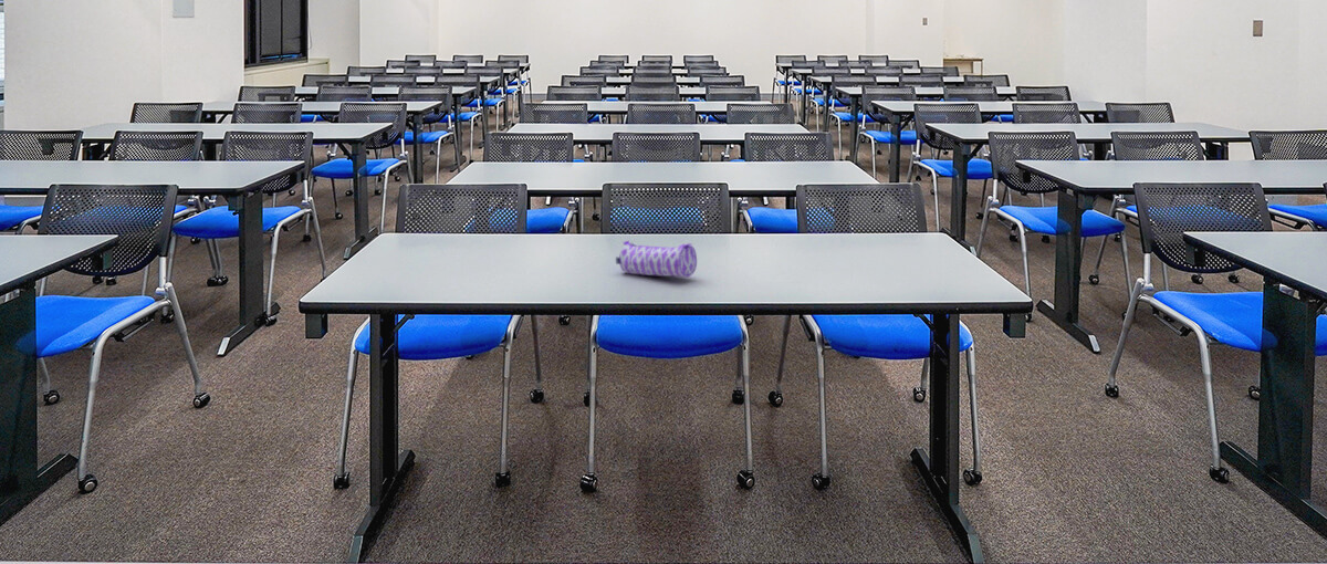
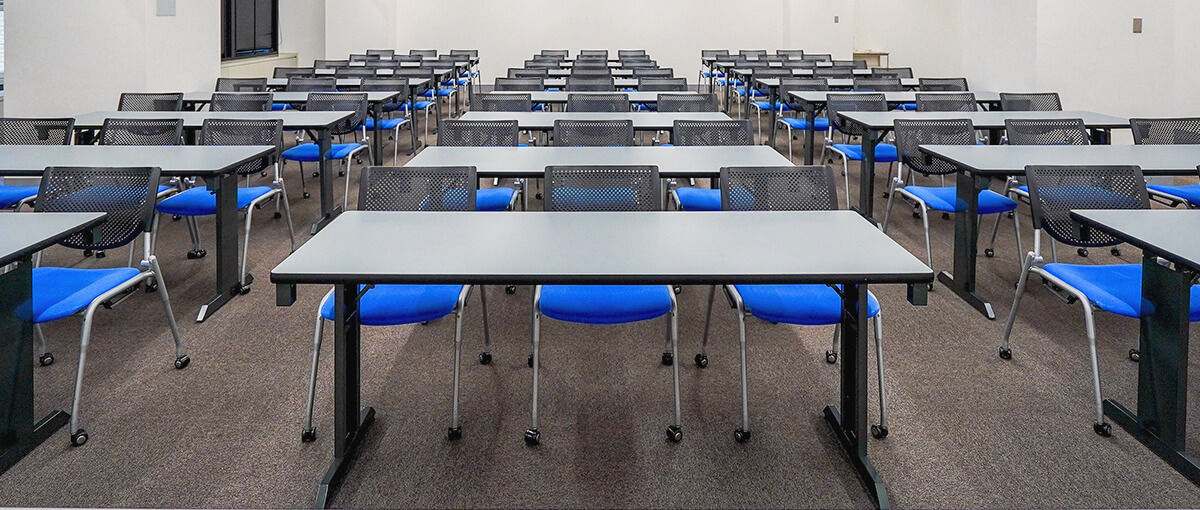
- pencil case [615,240,698,279]
